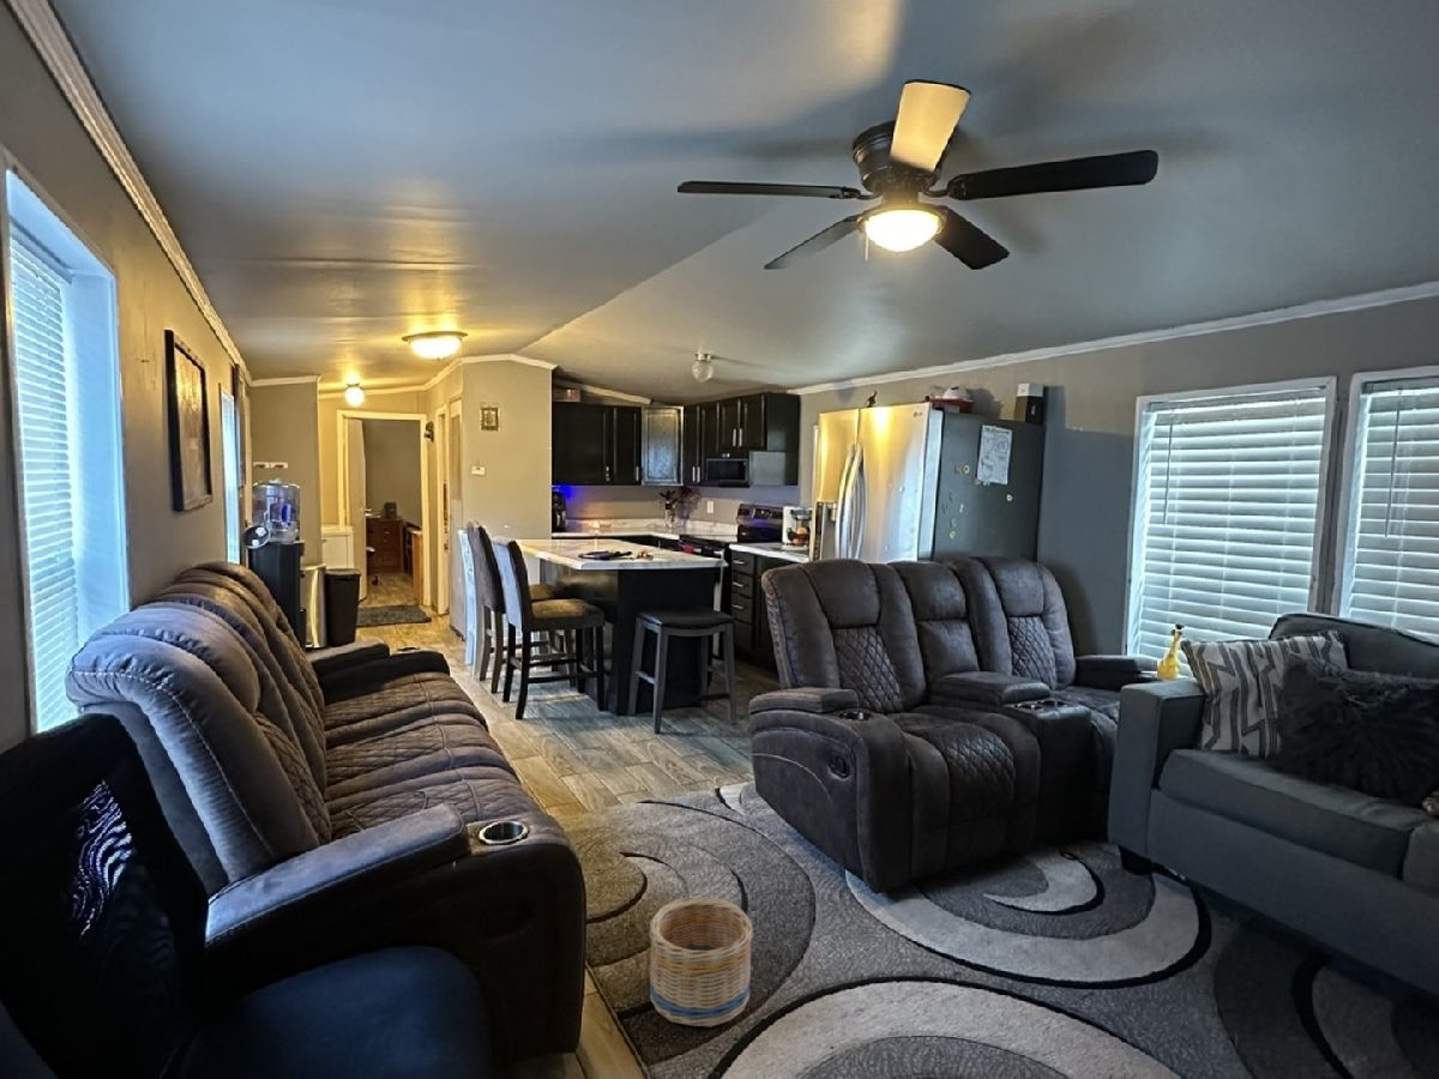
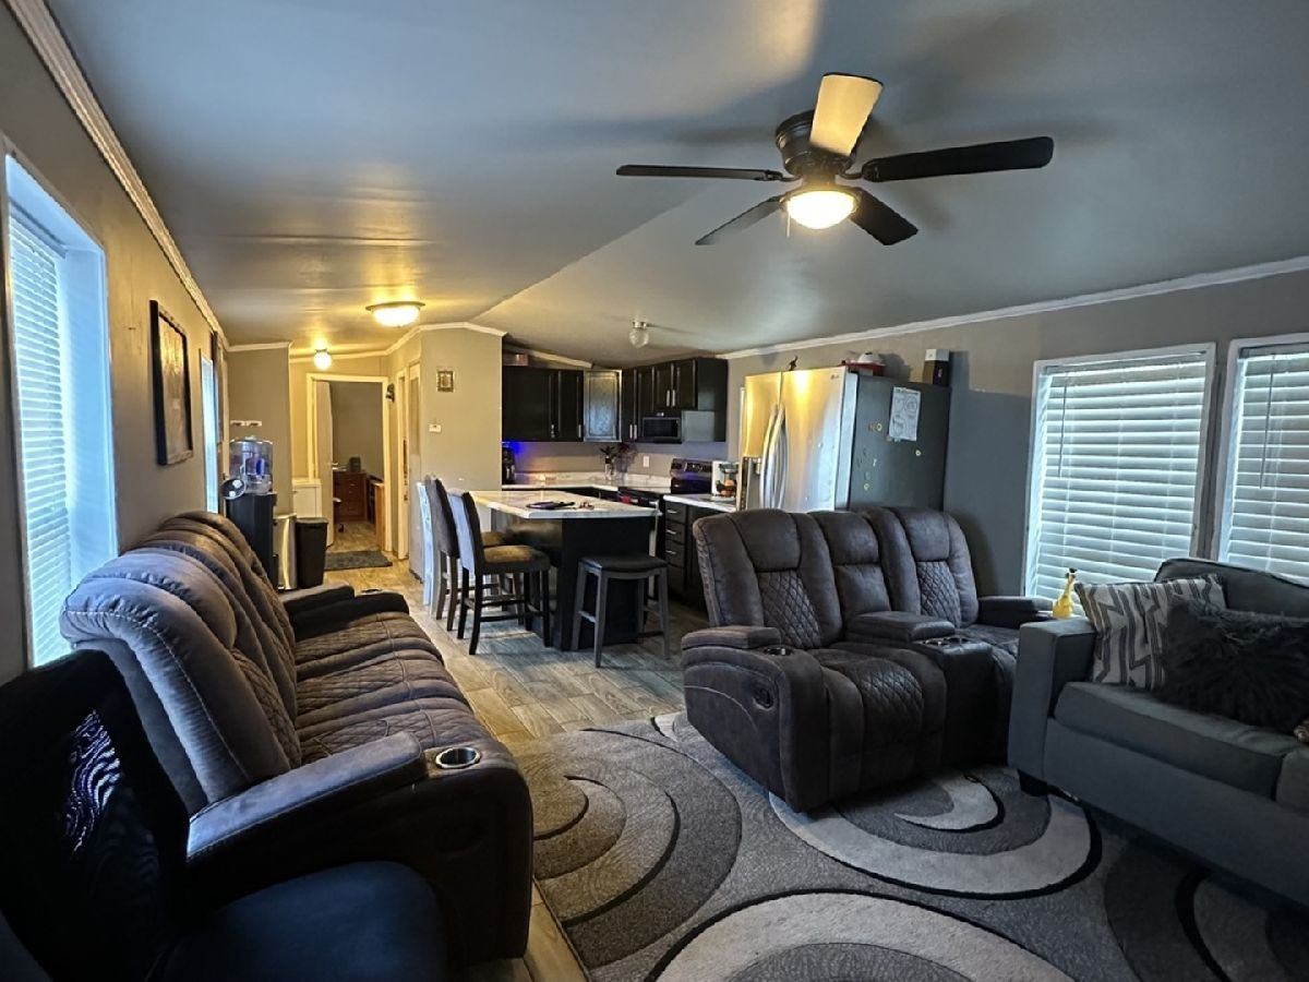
- basket [649,896,754,1029]
